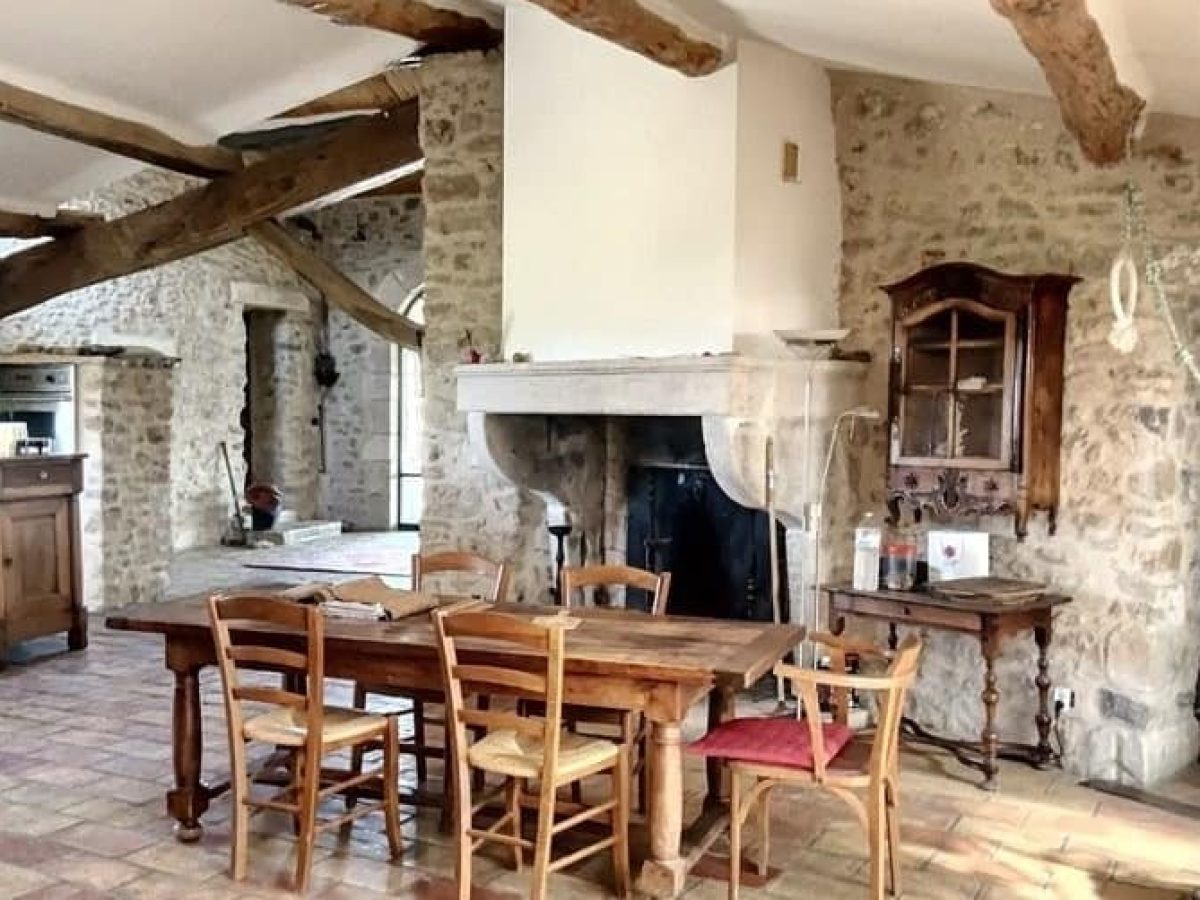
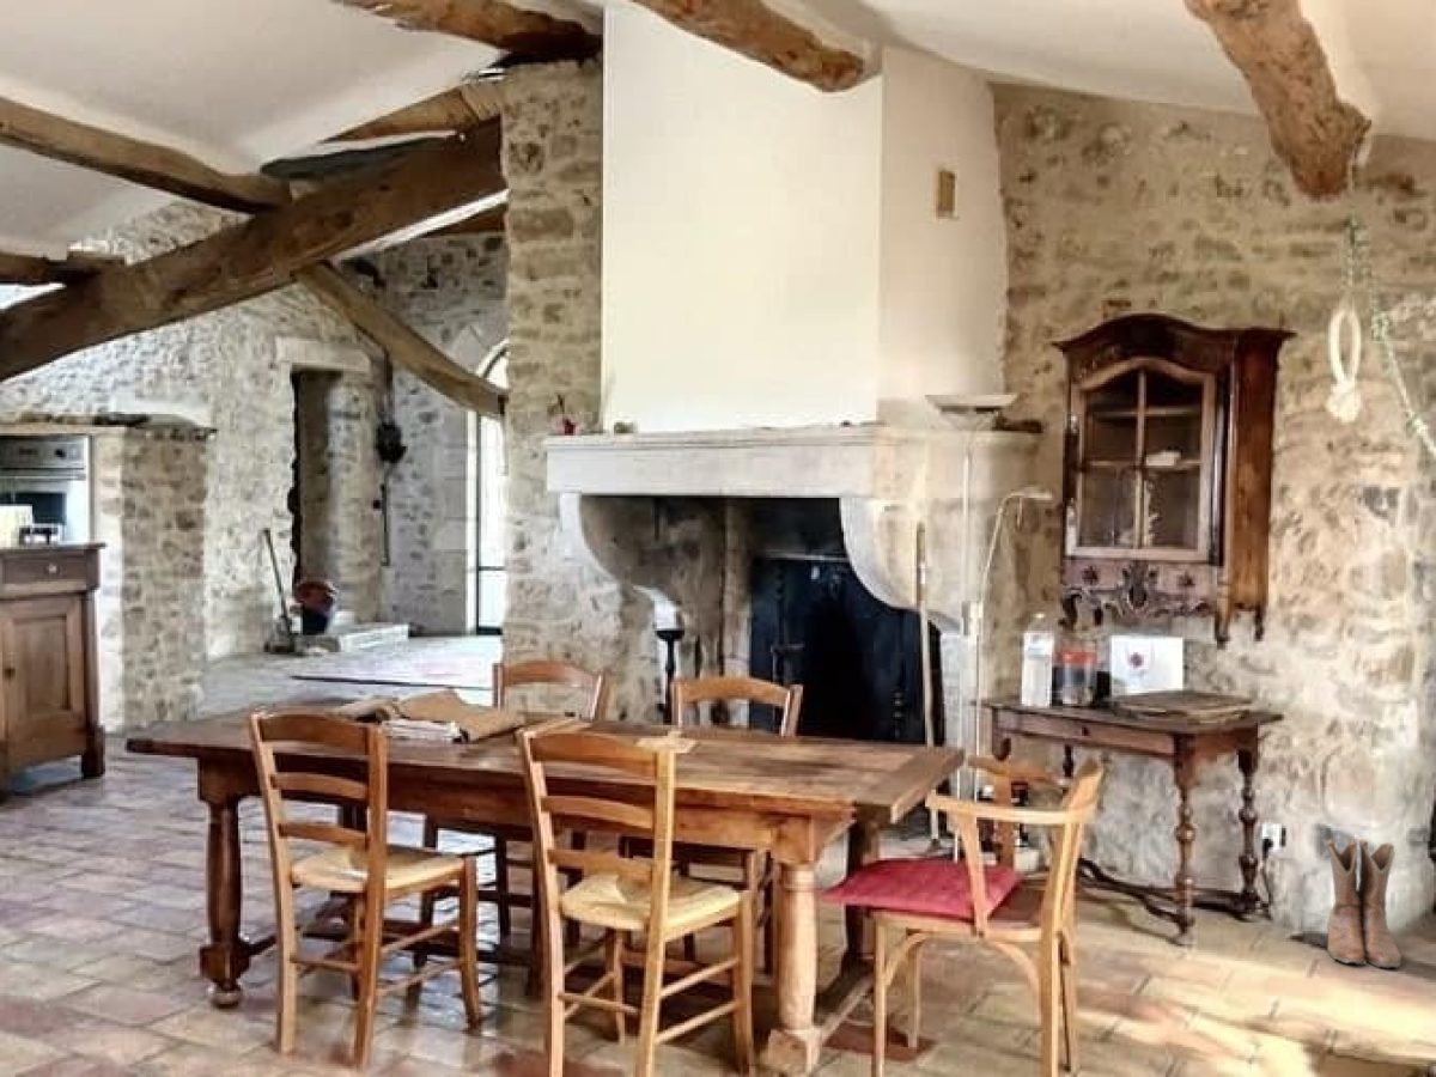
+ boots [1326,838,1402,969]
